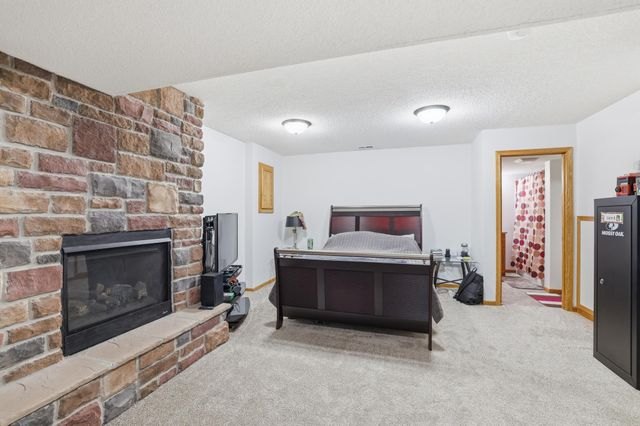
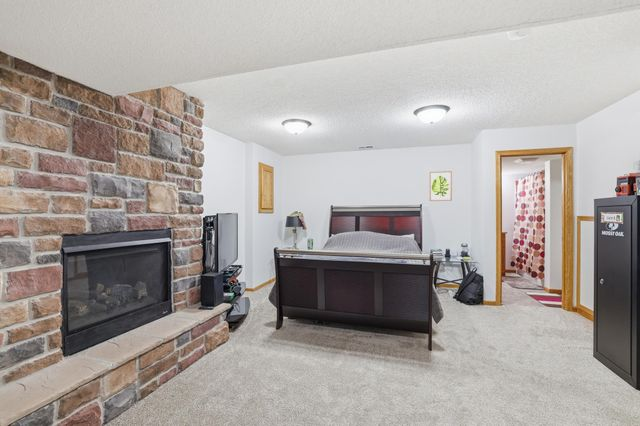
+ wall art [429,170,453,202]
